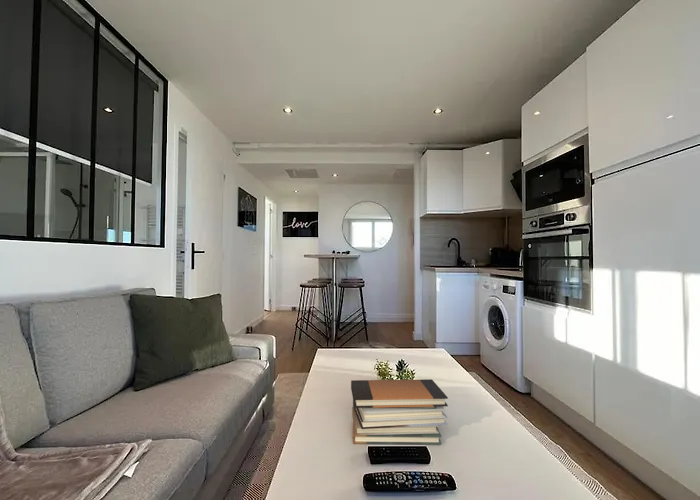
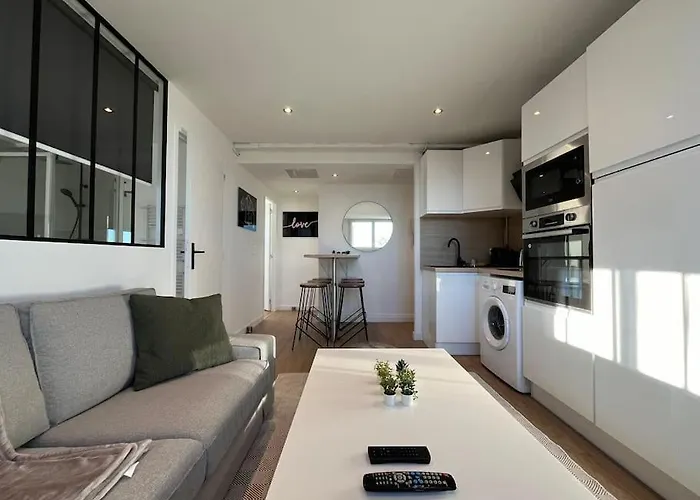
- book stack [350,378,449,445]
